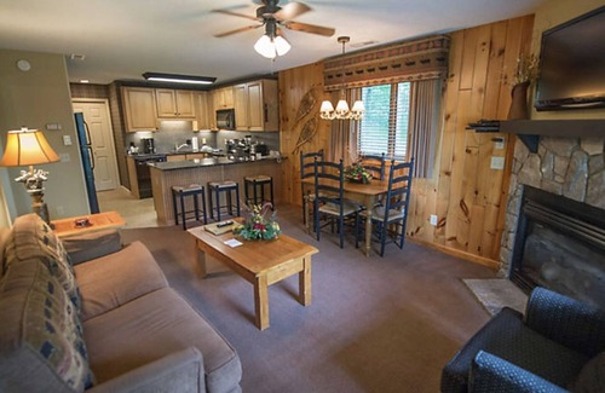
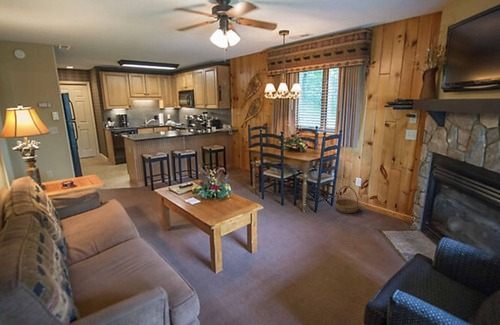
+ basket [334,185,361,214]
